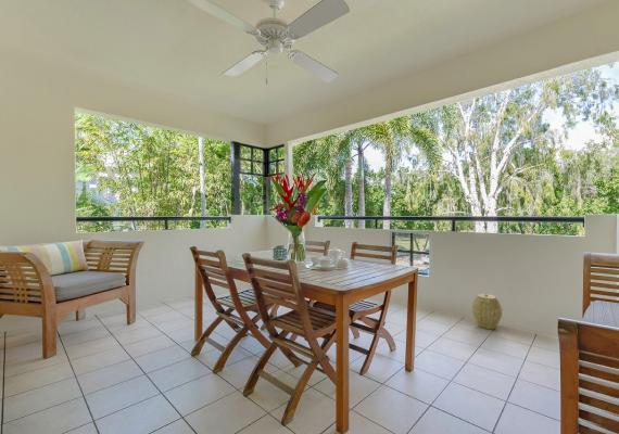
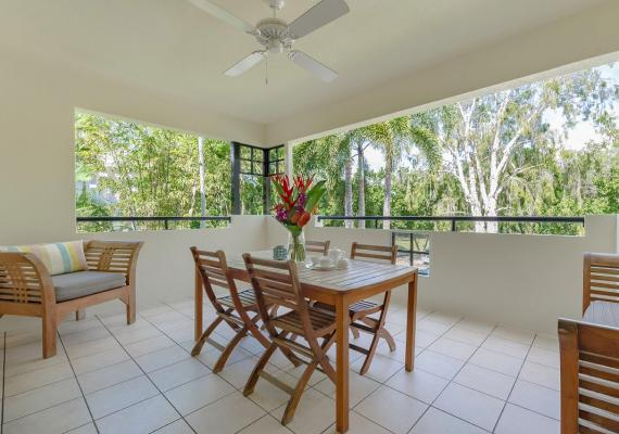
- woven basket [471,293,503,330]
